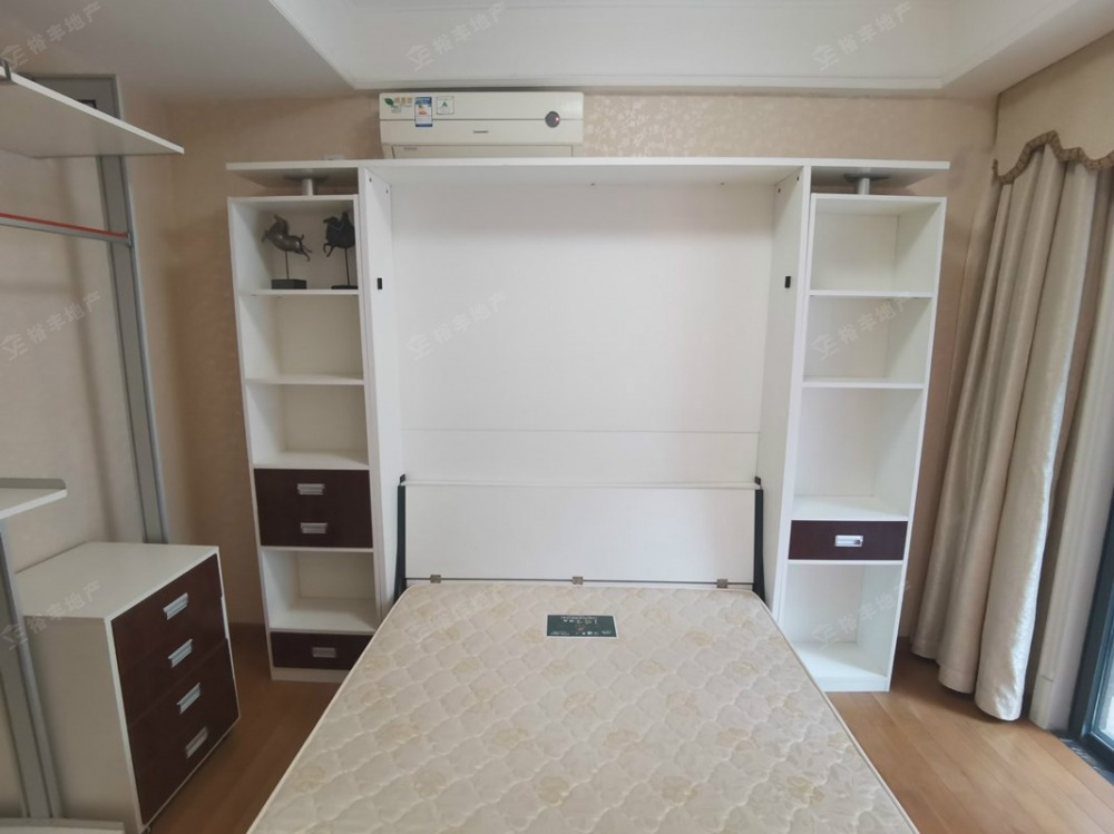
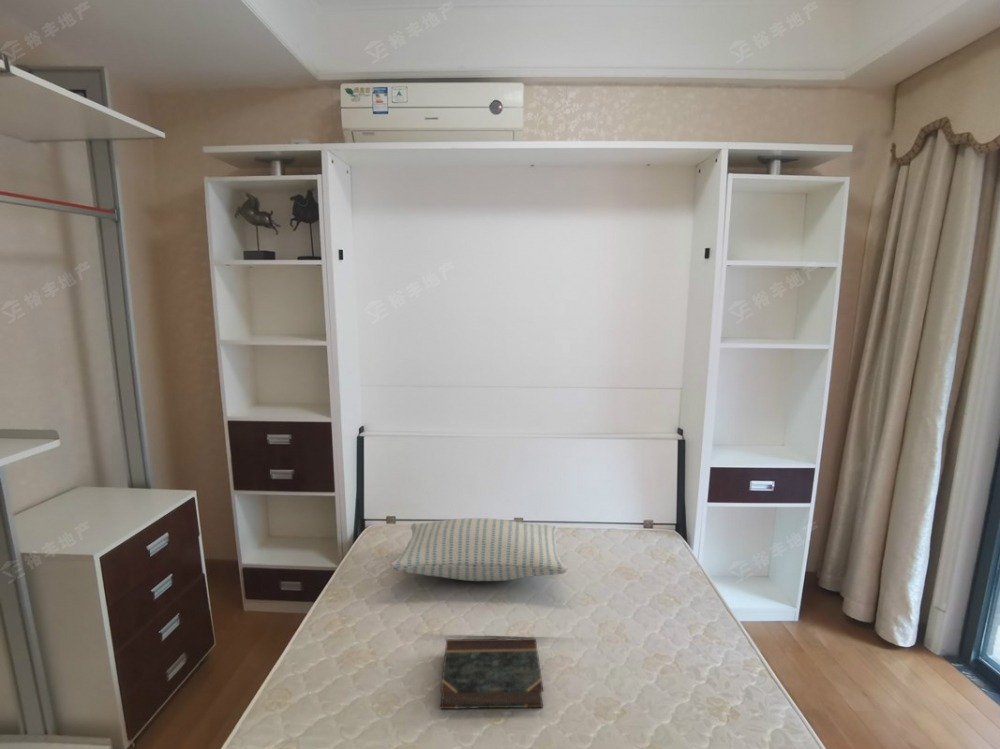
+ book [439,637,544,710]
+ pillow [390,517,569,582]
